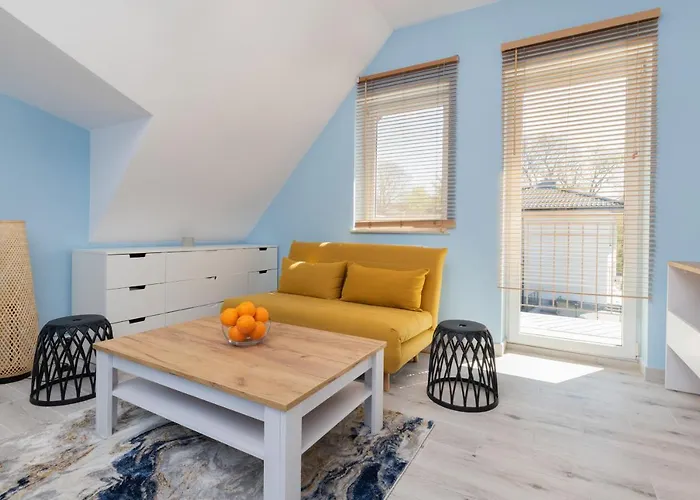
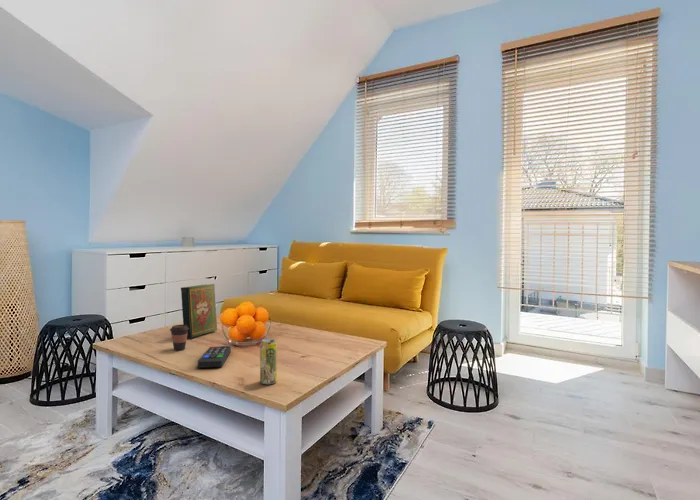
+ book [180,283,218,339]
+ coffee cup [169,324,189,351]
+ remote control [197,345,232,369]
+ beverage can [259,337,278,385]
